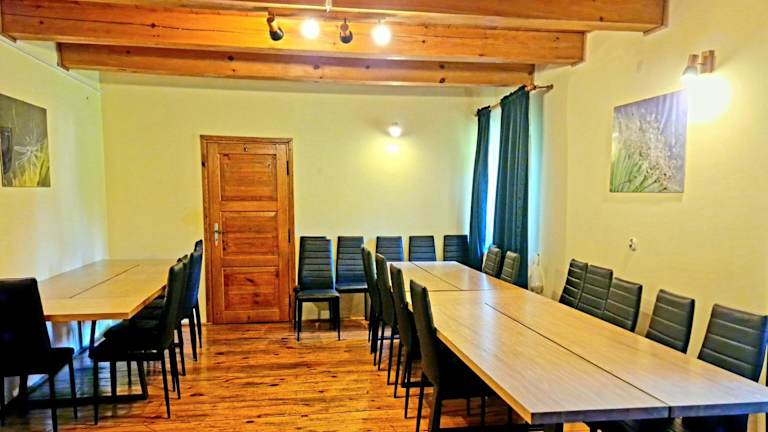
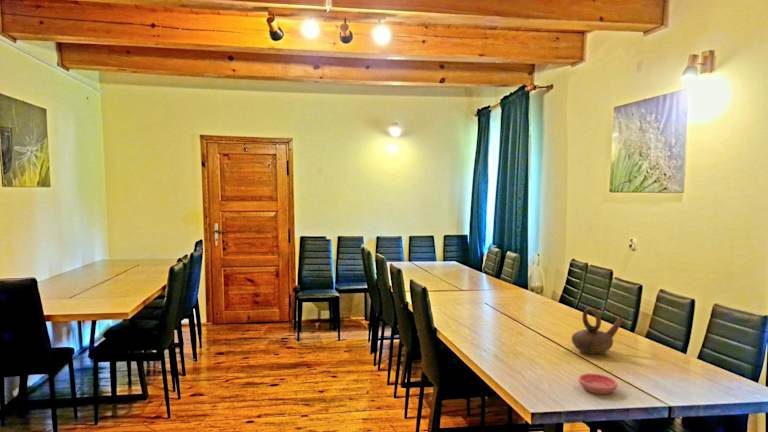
+ saucer [577,372,619,395]
+ teapot [571,307,624,355]
